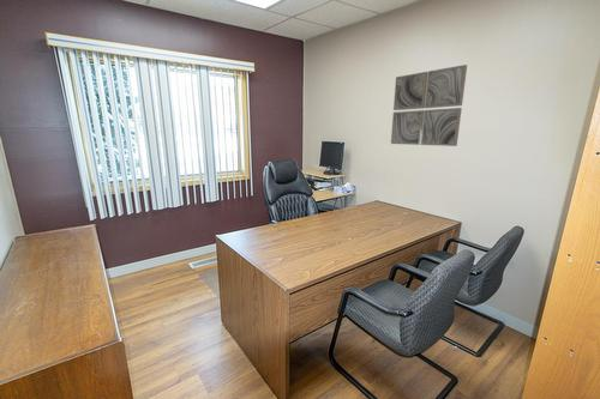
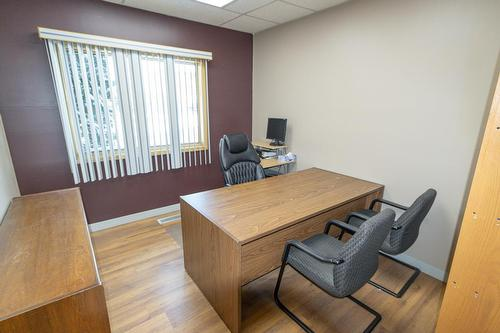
- wall art [390,64,468,147]
